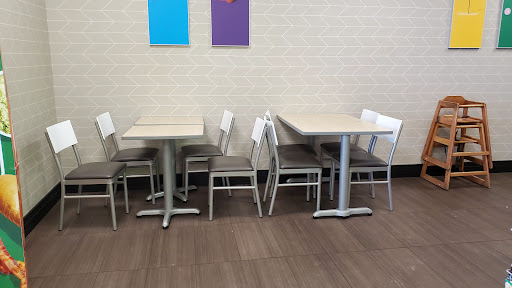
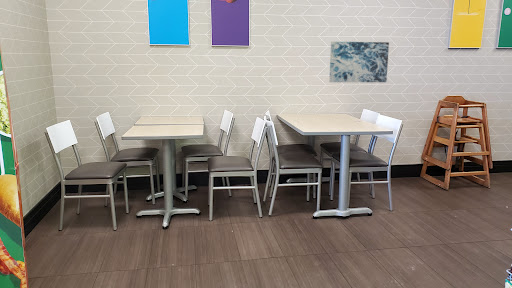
+ wall art [329,41,390,83]
